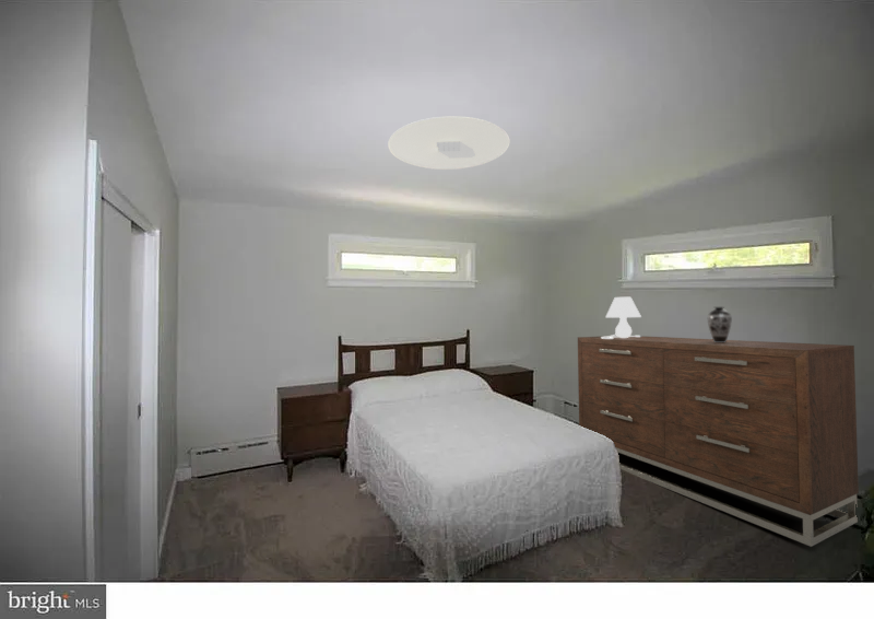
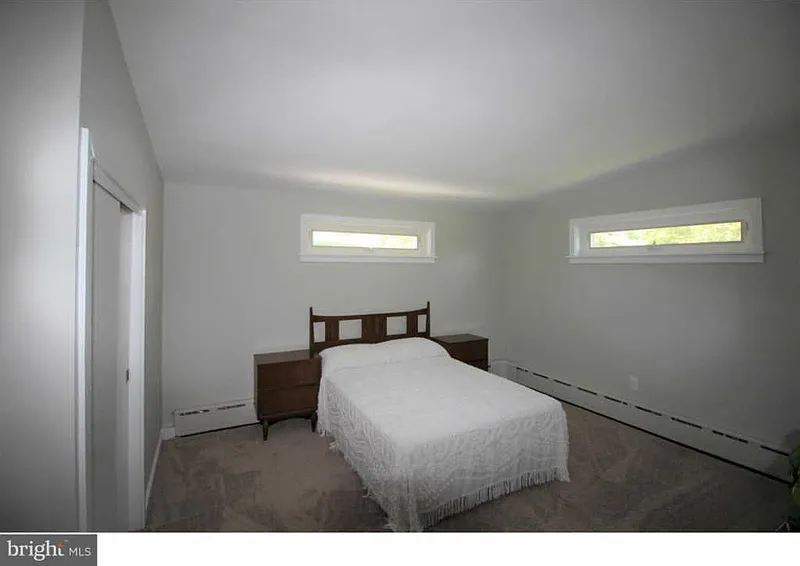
- table lamp [601,296,642,339]
- ceiling light [387,115,511,171]
- dresser [577,335,860,548]
- decorative vase [707,306,733,342]
